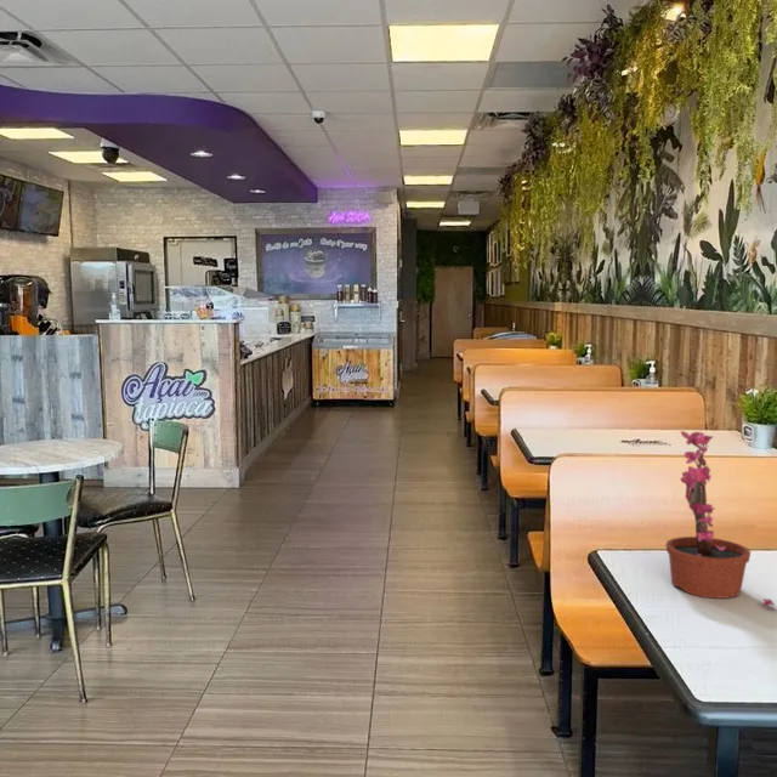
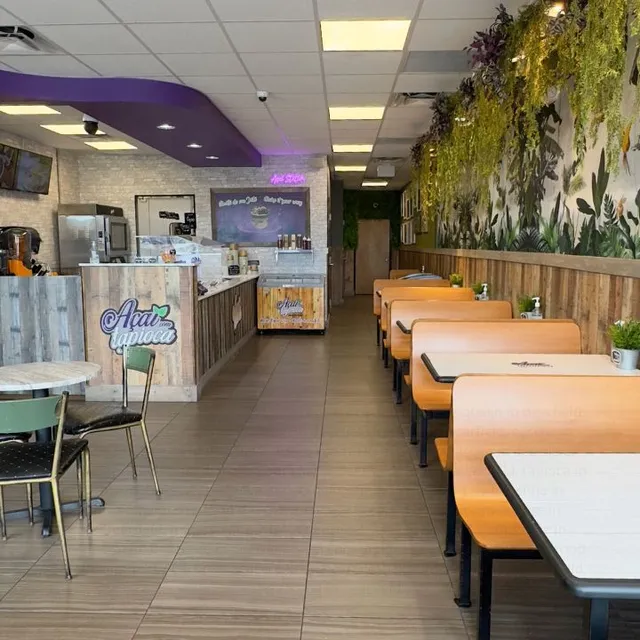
- potted plant [664,430,777,608]
